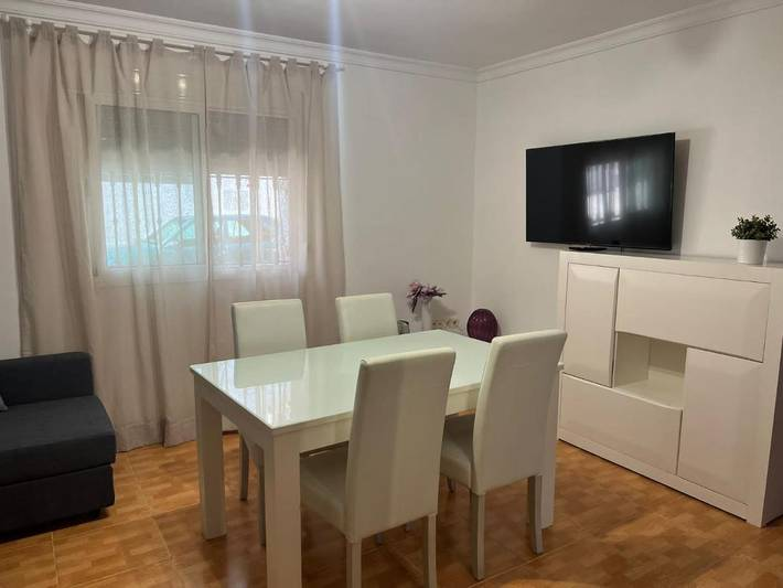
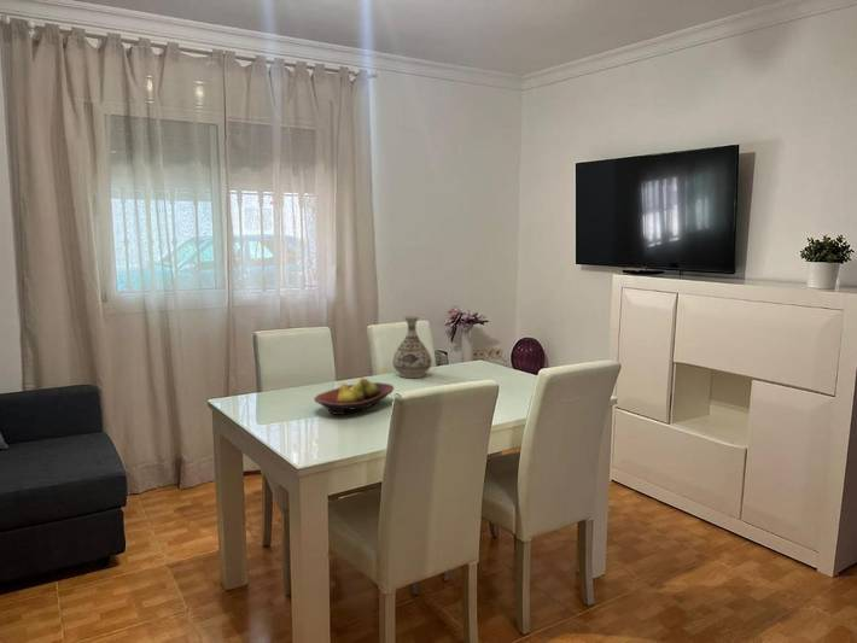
+ fruit bowl [313,378,395,416]
+ vase [391,315,432,379]
